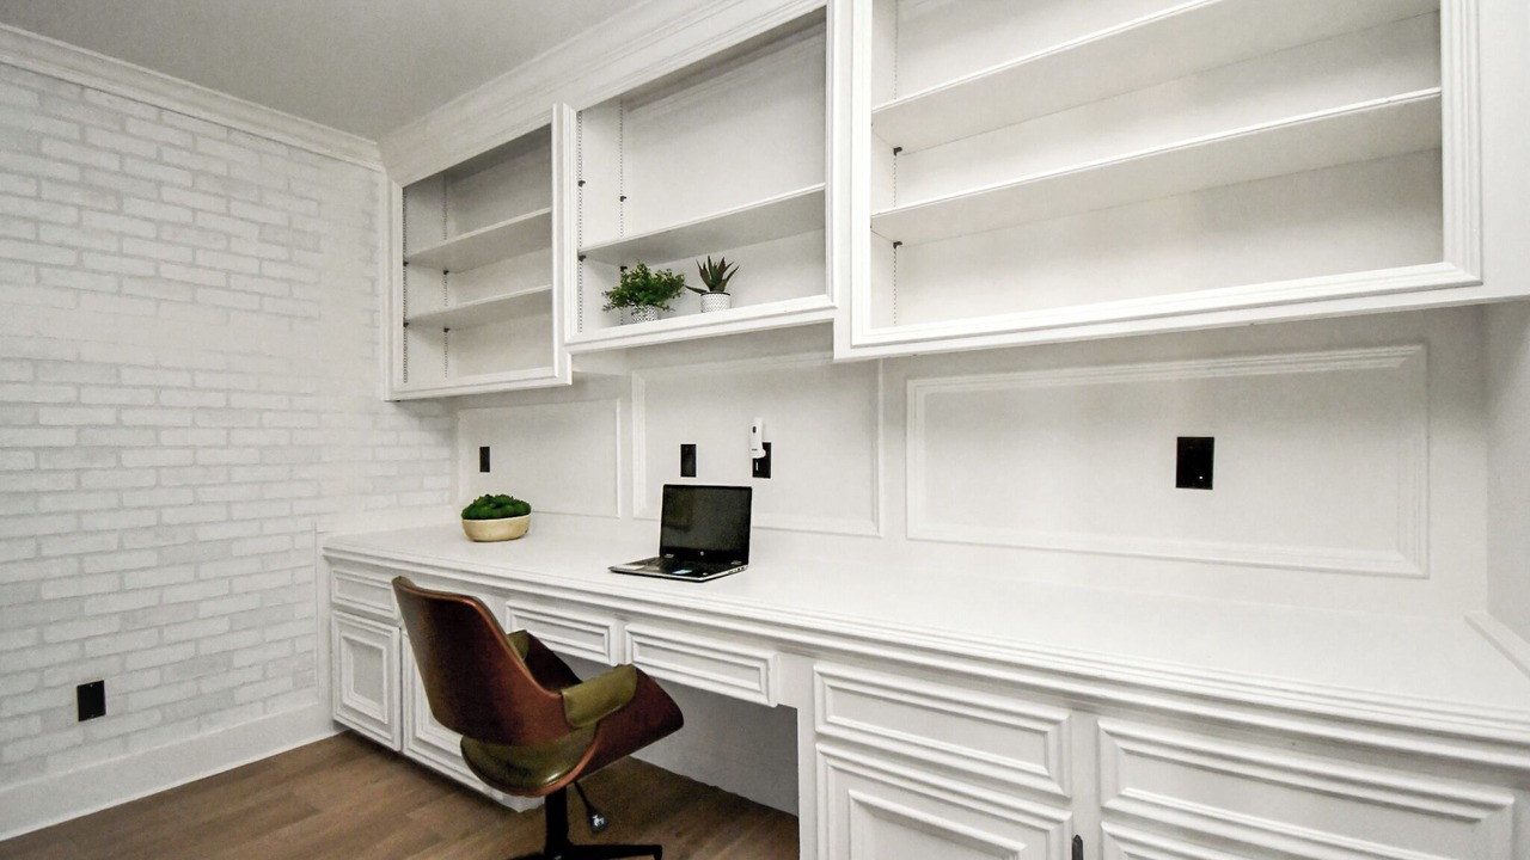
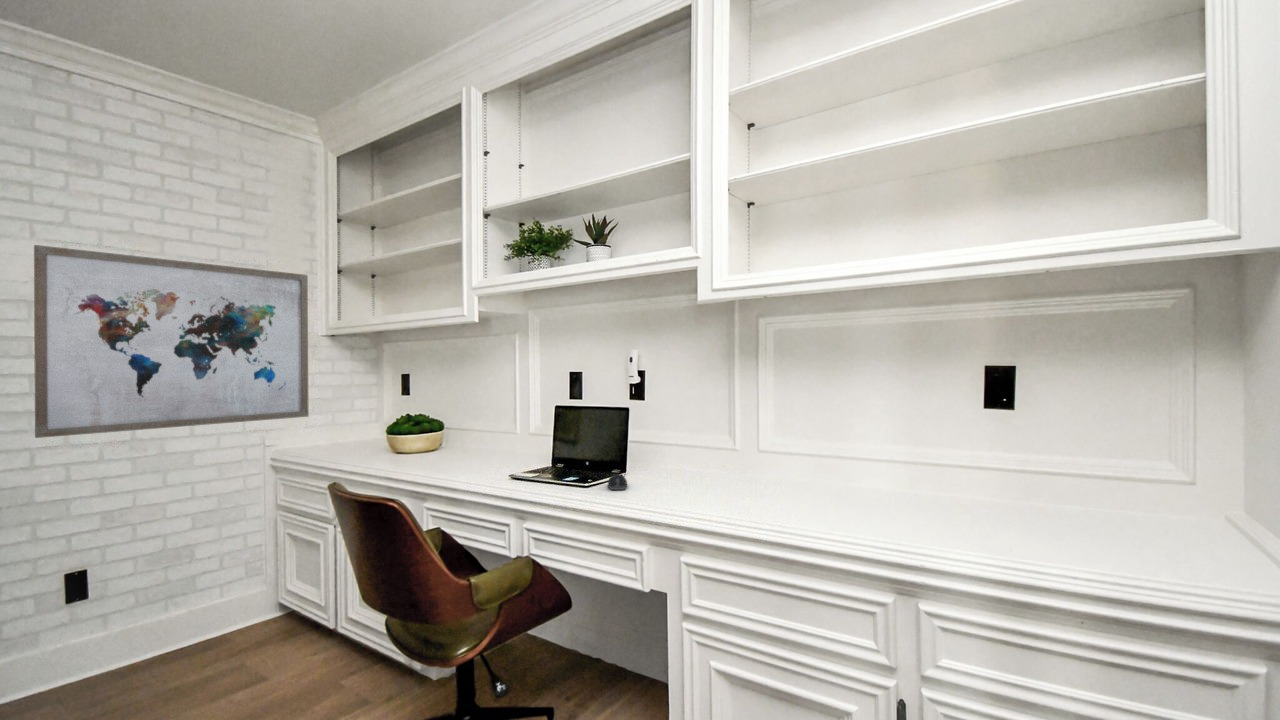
+ wall art [33,244,310,439]
+ computer mouse [606,473,628,491]
